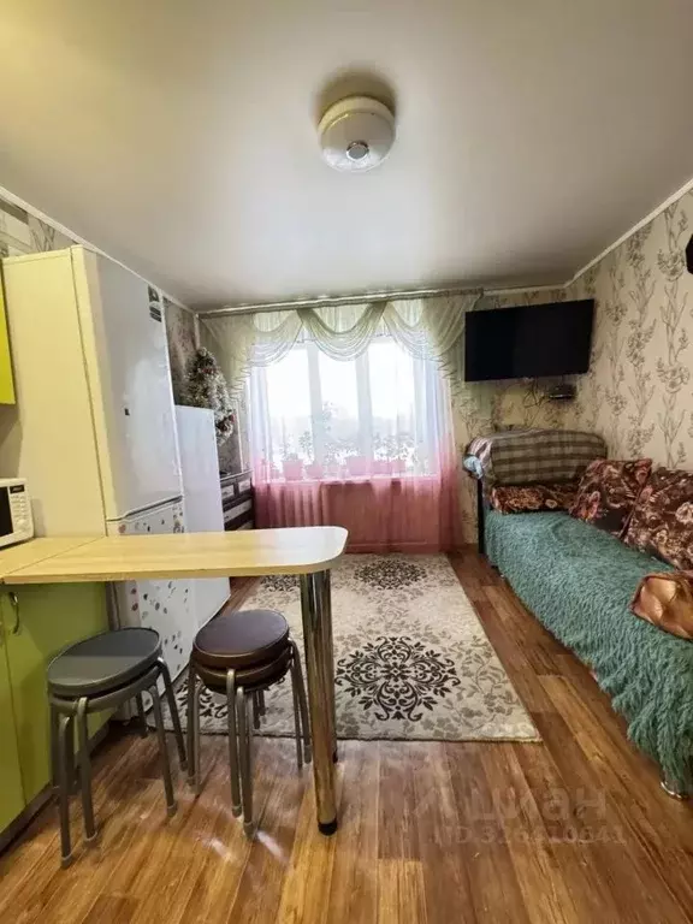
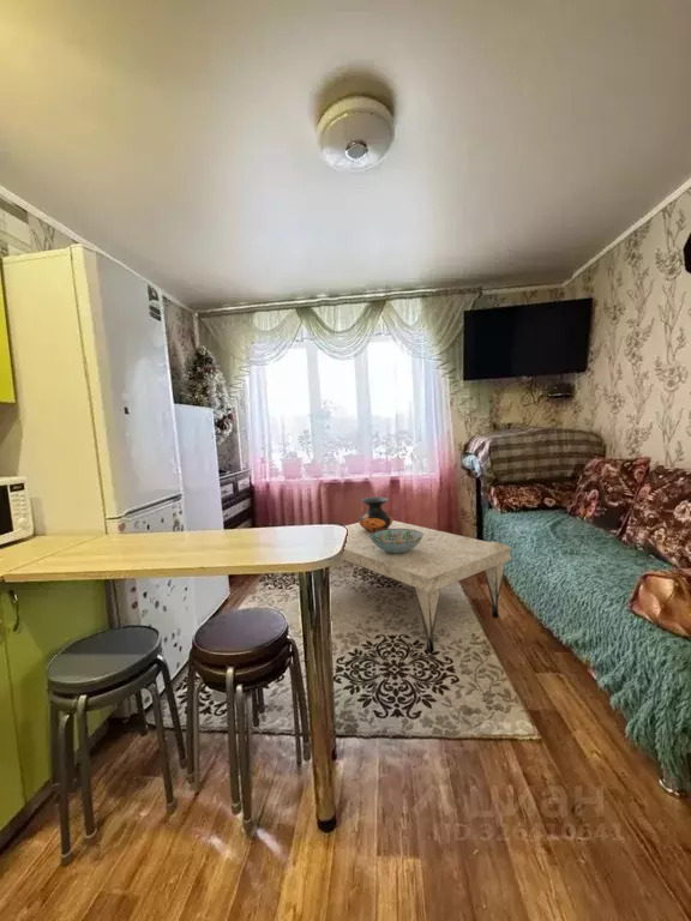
+ vase [357,496,393,532]
+ decorative bowl [369,529,423,554]
+ coffee table [342,519,512,654]
